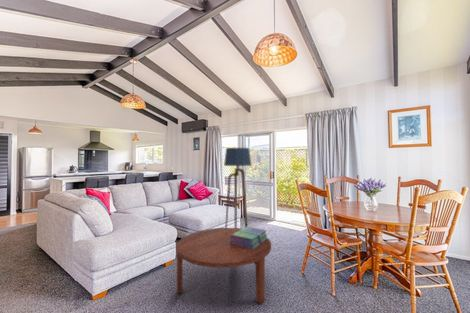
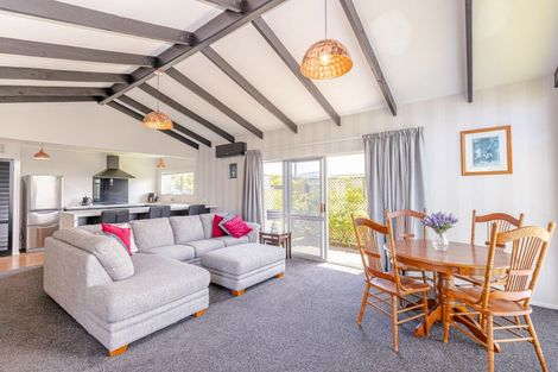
- stack of books [230,226,268,249]
- coffee table [175,227,272,305]
- floor lamp [223,147,252,228]
